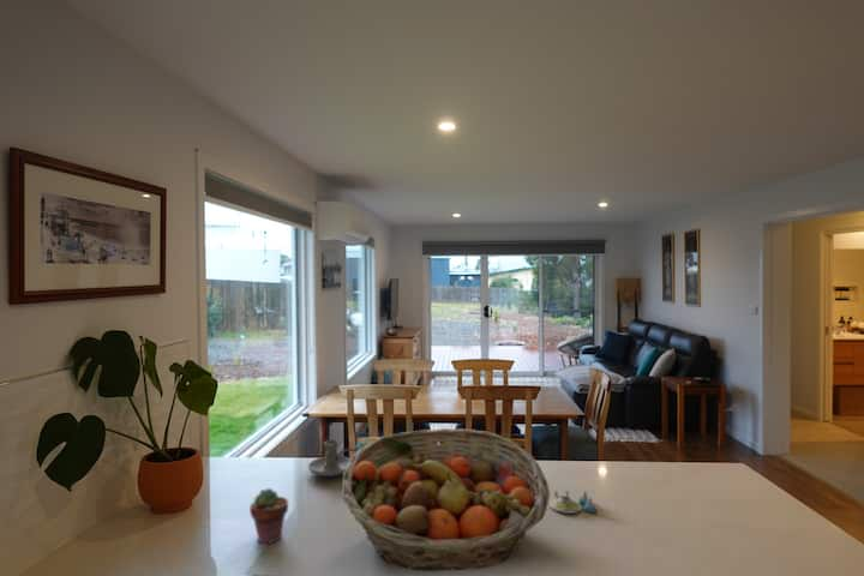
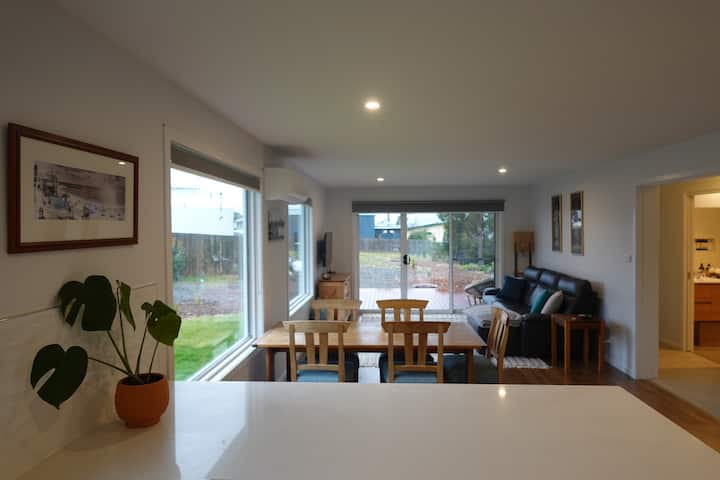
- candle holder [307,439,359,478]
- fruit basket [341,427,551,572]
- salt and pepper shaker set [548,490,598,515]
- potted succulent [248,487,289,545]
